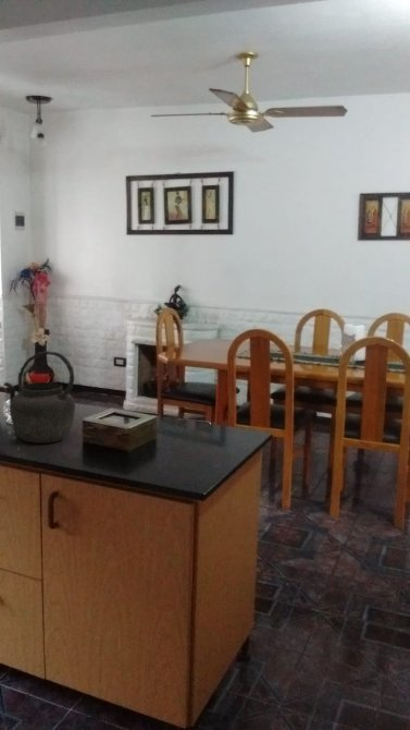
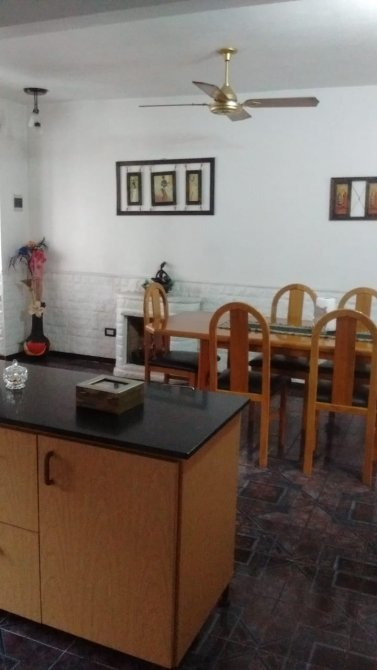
- kettle [2,350,76,445]
